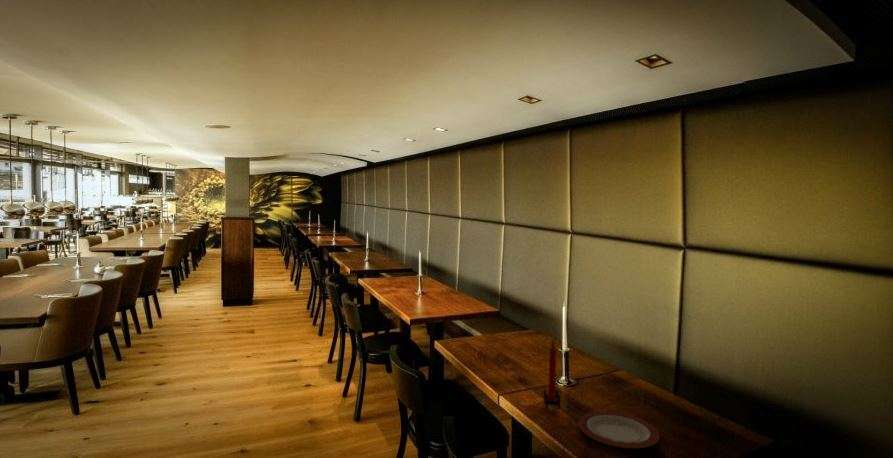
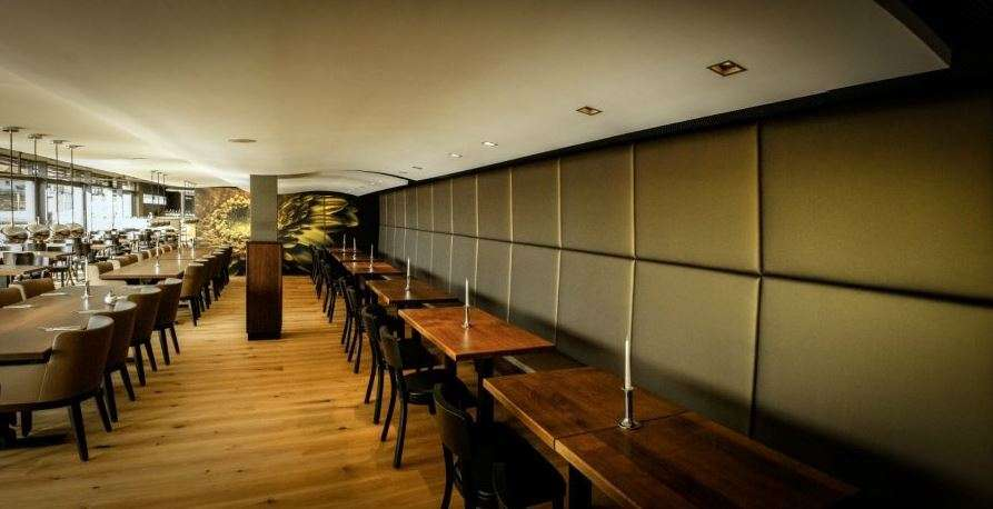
- candle [542,339,561,412]
- plate [577,411,660,449]
